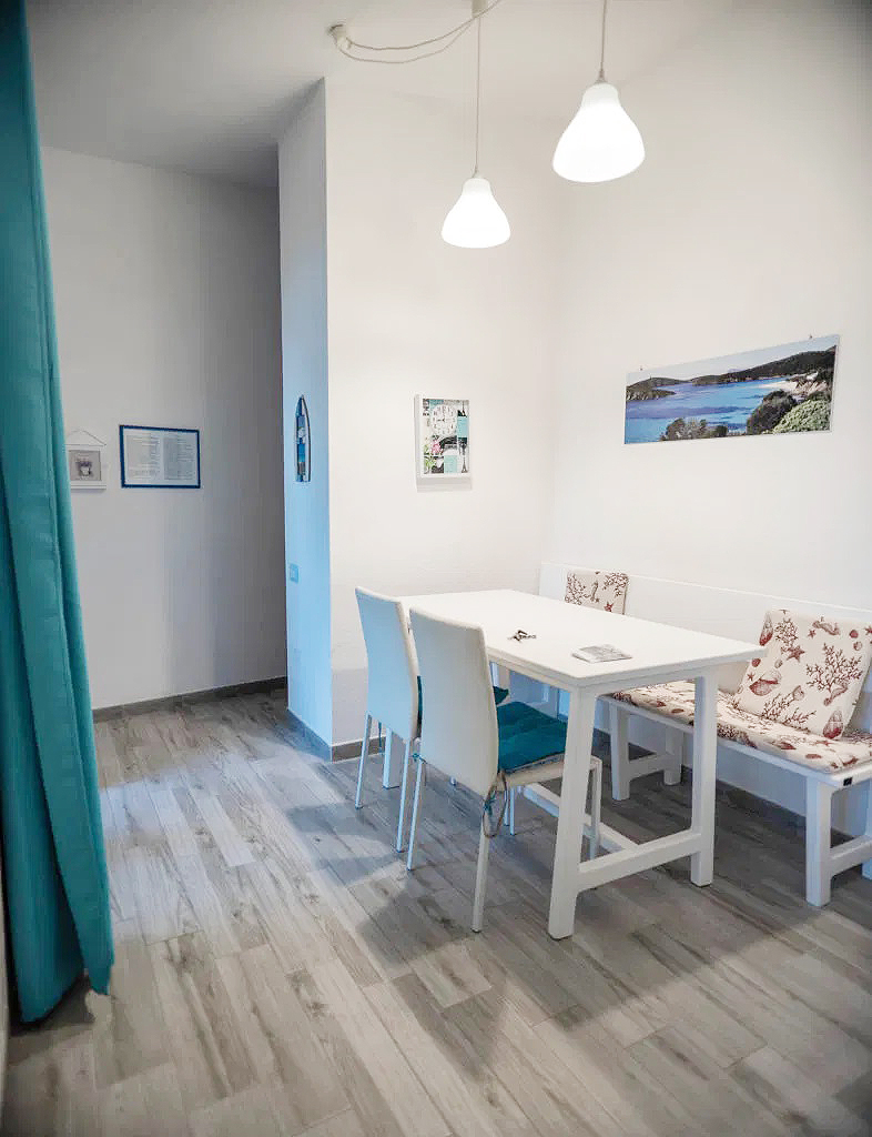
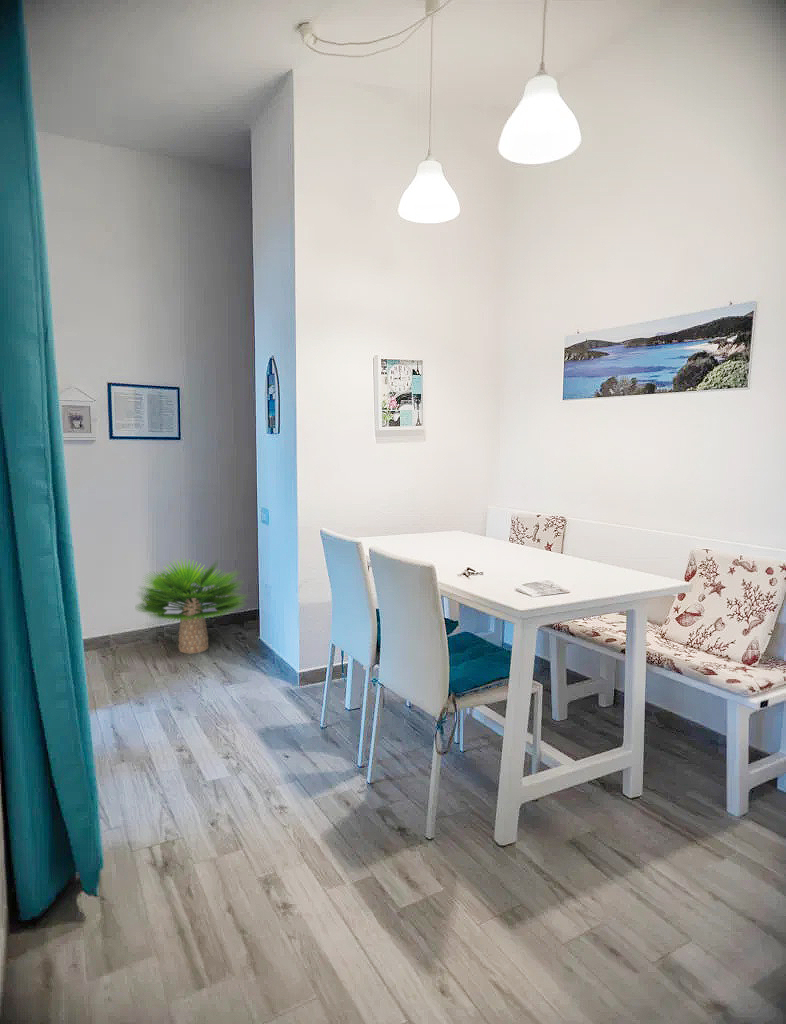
+ potted plant [136,557,249,654]
